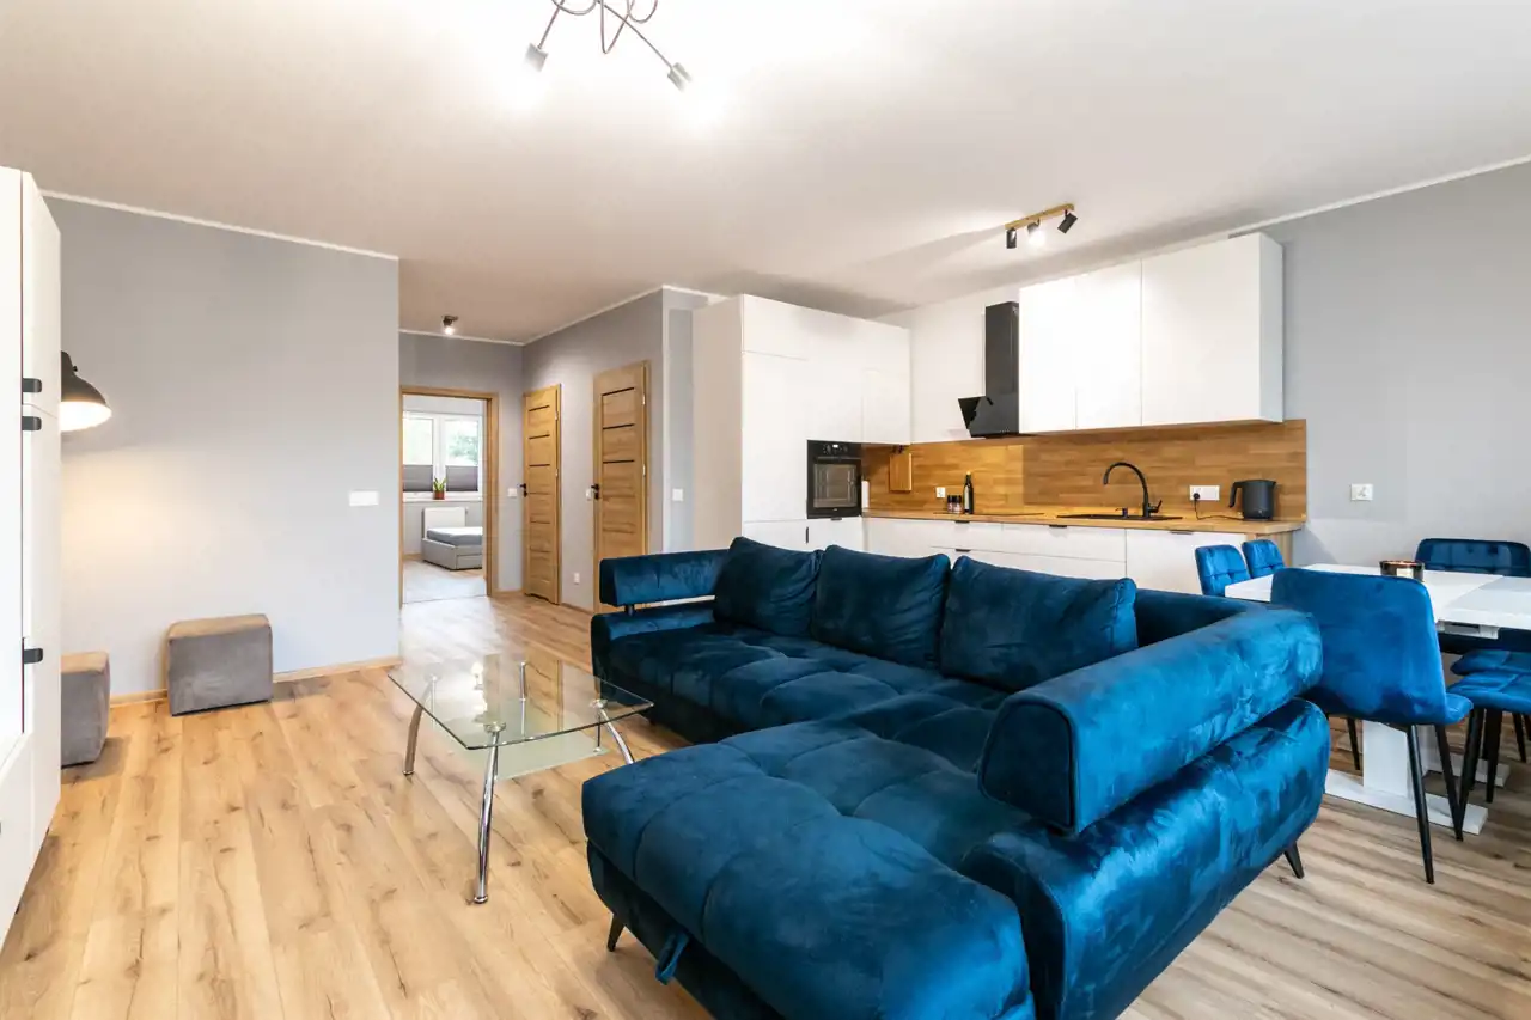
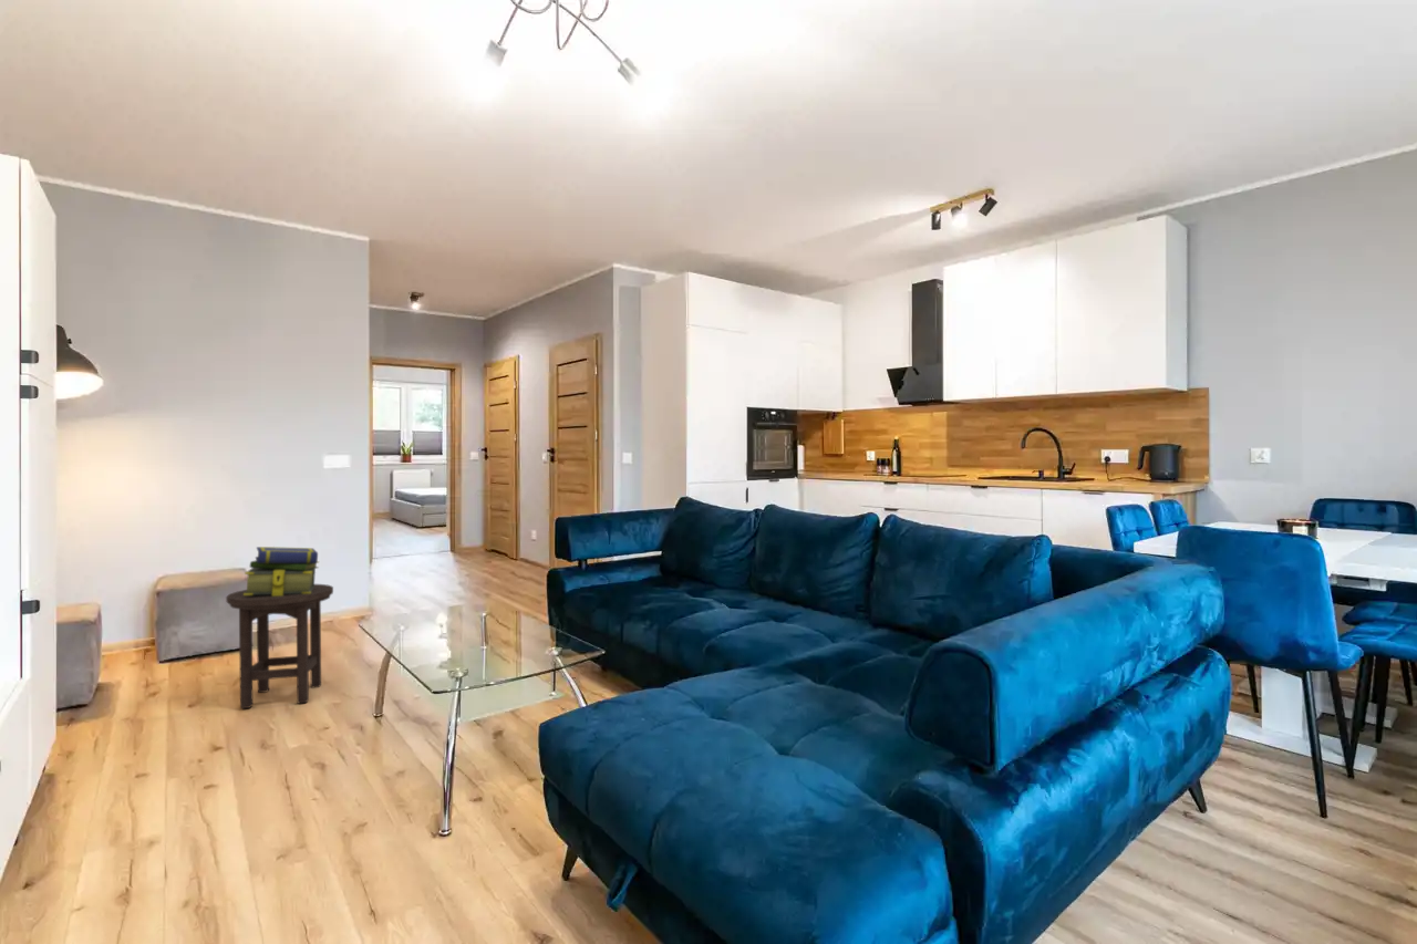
+ stack of books [244,546,320,597]
+ stool [225,583,334,709]
